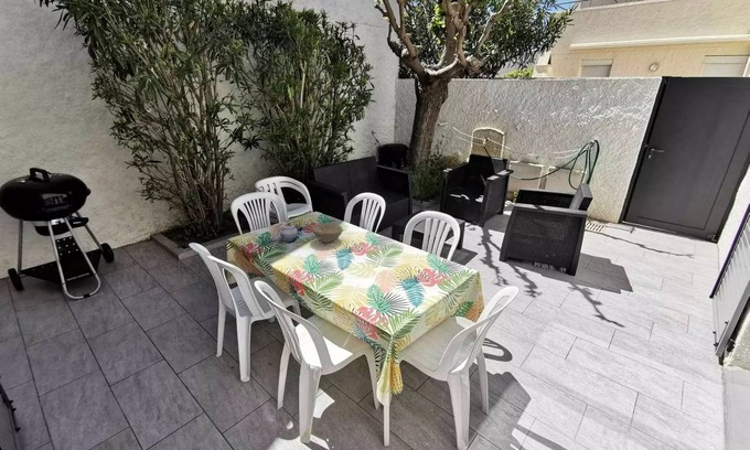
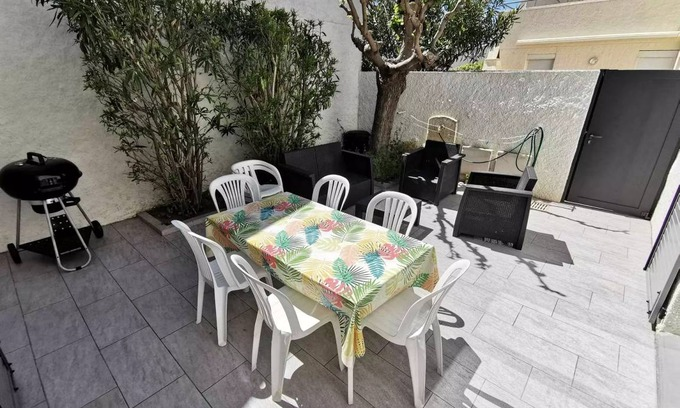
- teapot [276,222,300,242]
- bowl [311,222,344,244]
